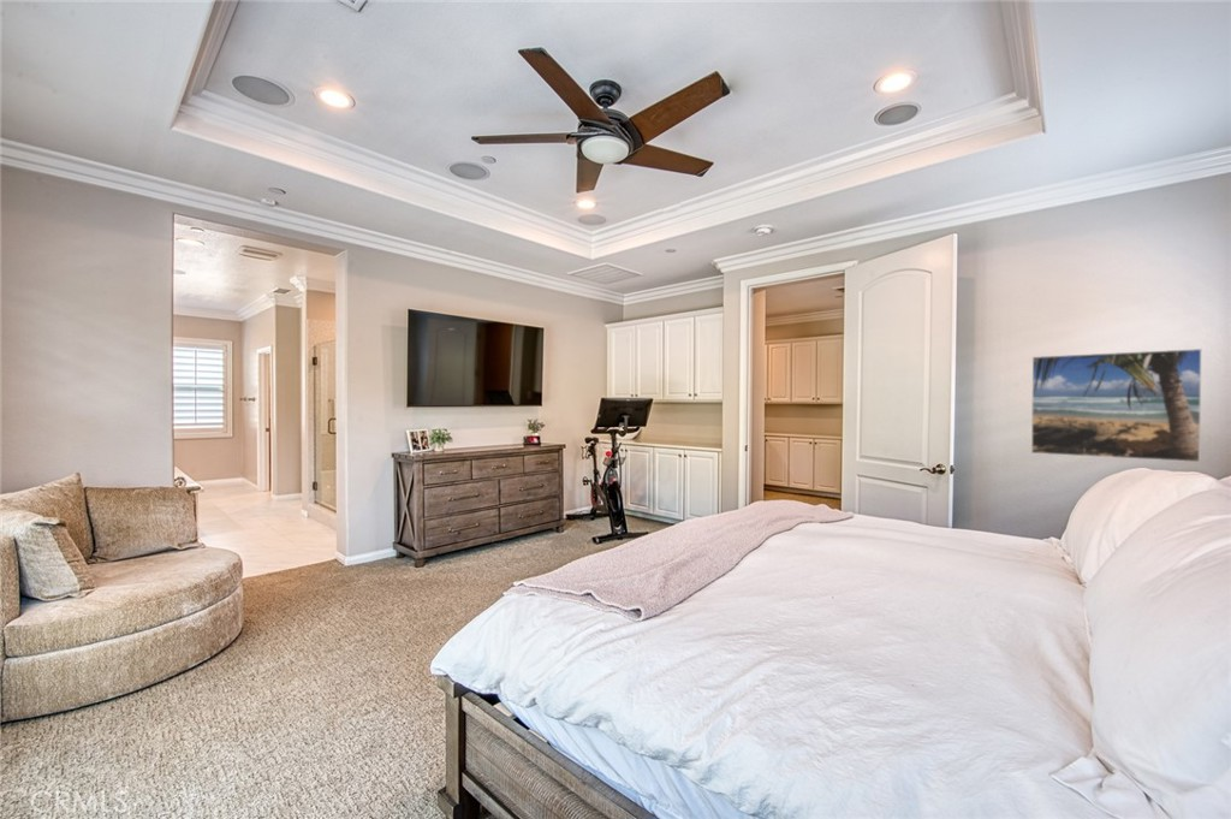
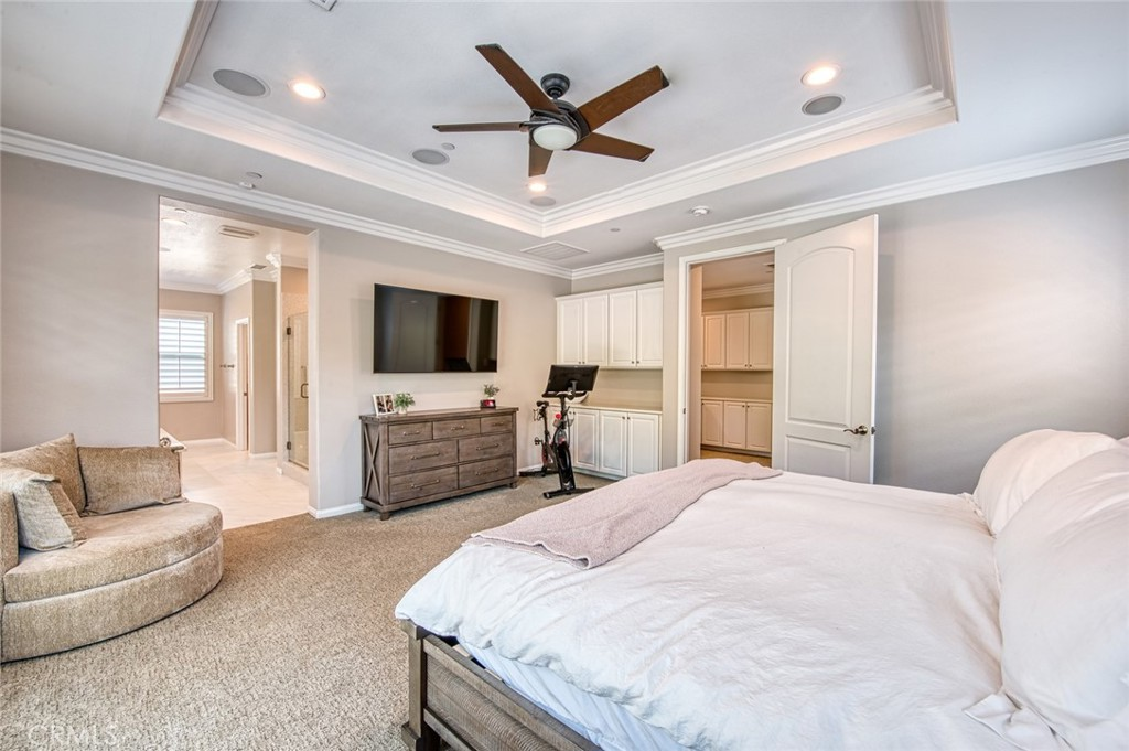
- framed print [1030,348,1202,463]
